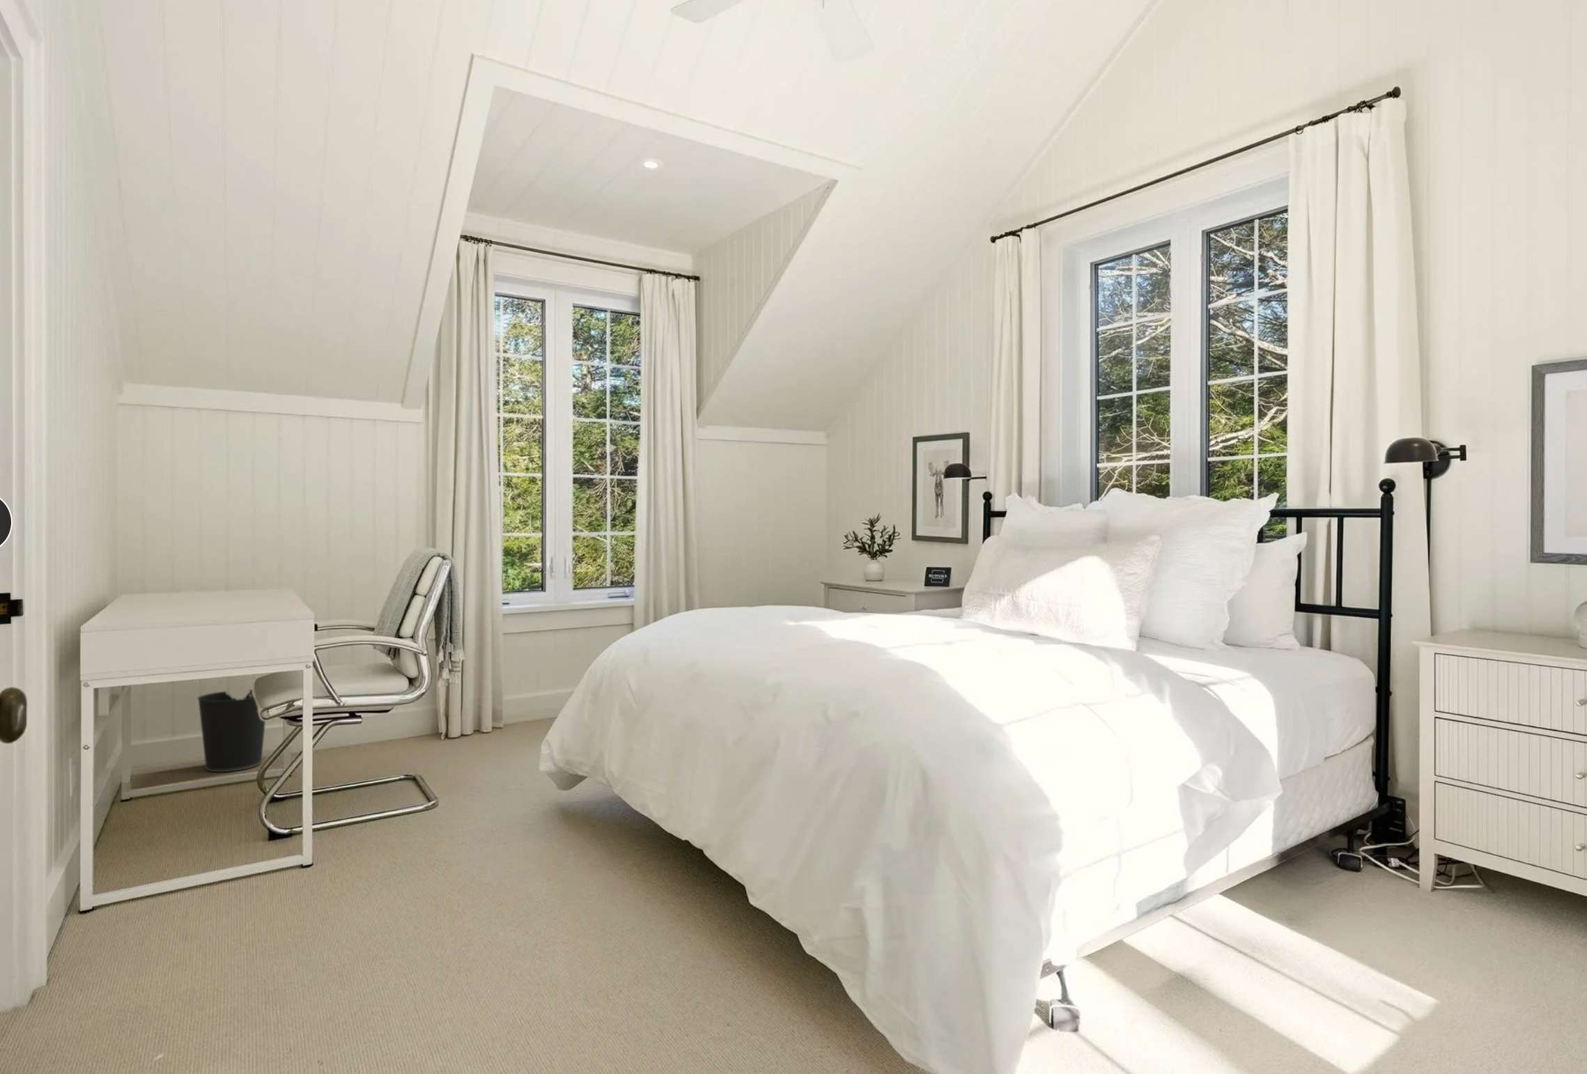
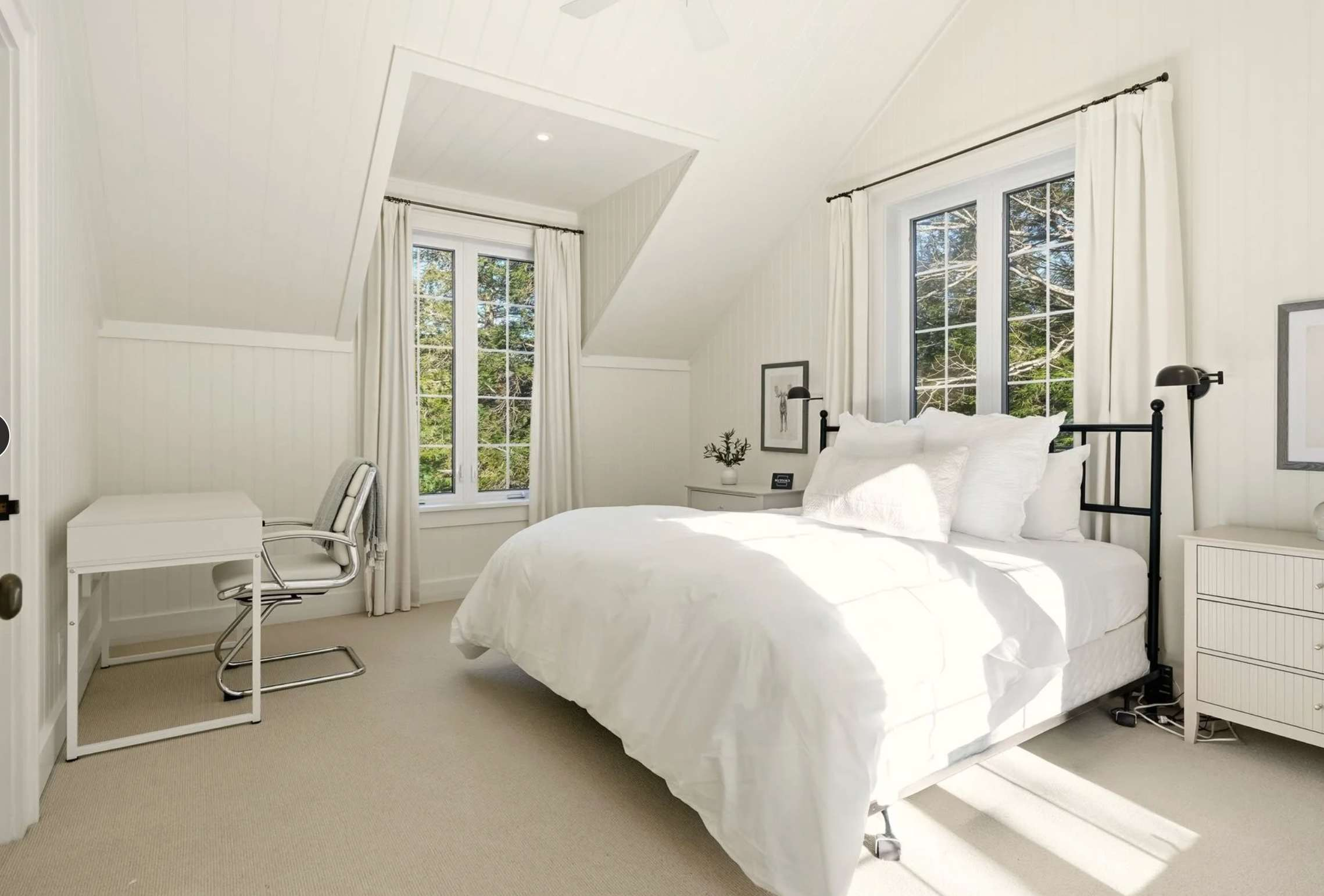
- wastebasket [197,689,266,772]
